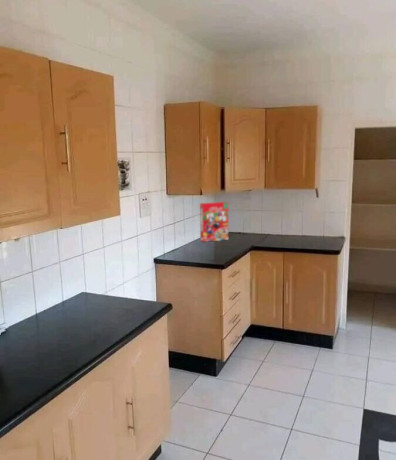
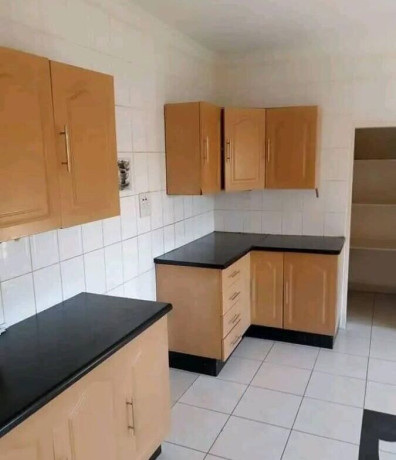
- cereal box [199,201,229,243]
